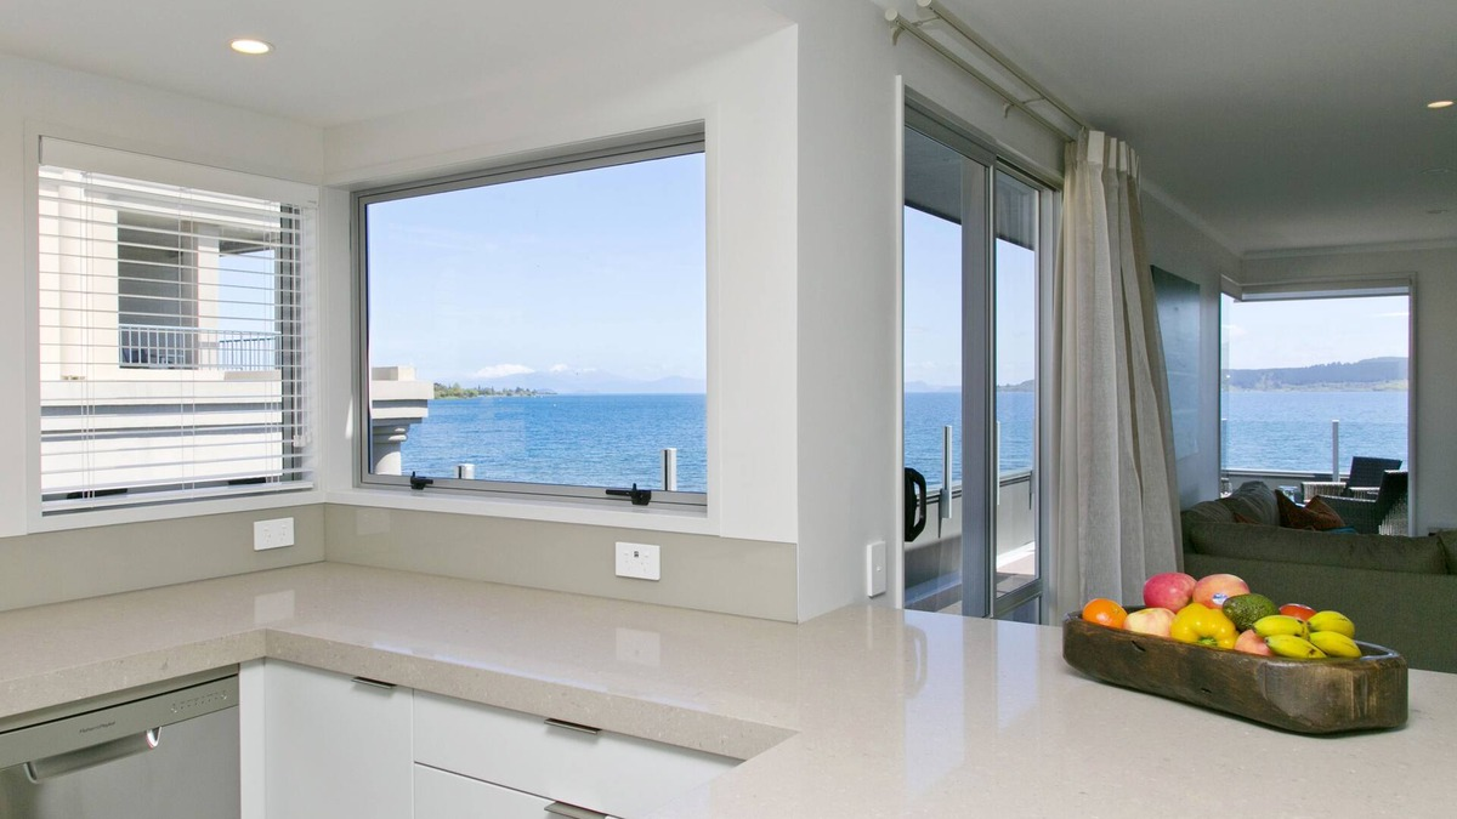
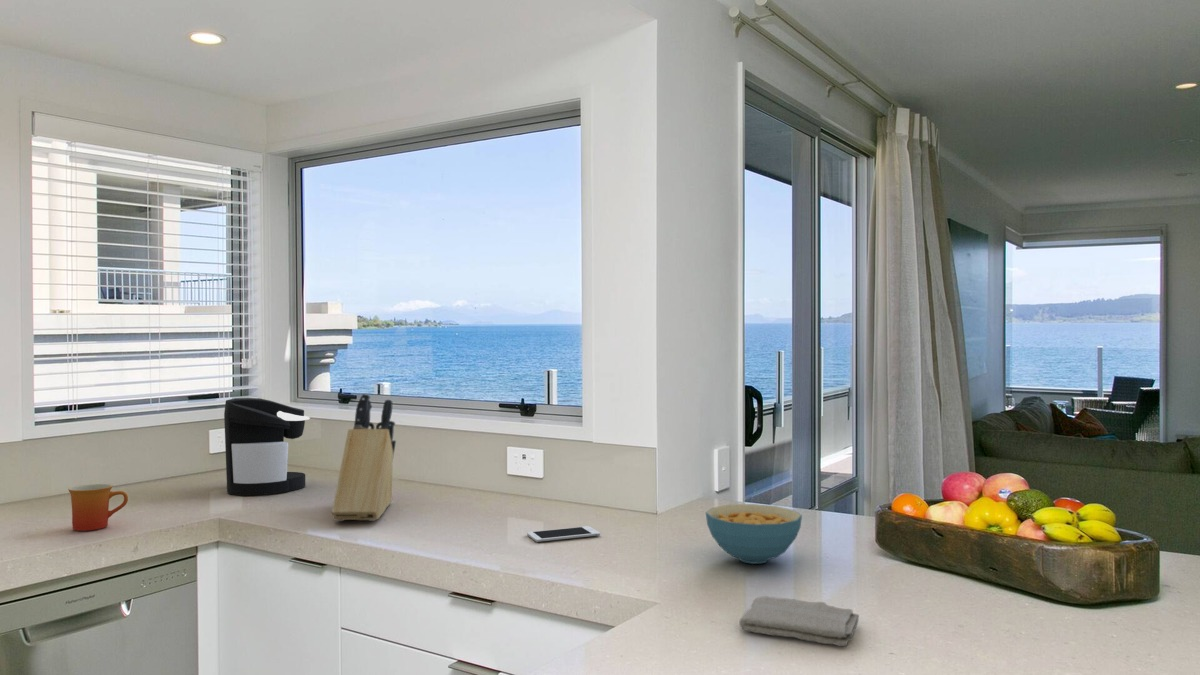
+ coffee maker [223,397,311,496]
+ washcloth [738,595,860,648]
+ cell phone [526,525,601,543]
+ mug [67,483,129,532]
+ cereal bowl [705,503,803,565]
+ knife block [331,392,397,522]
